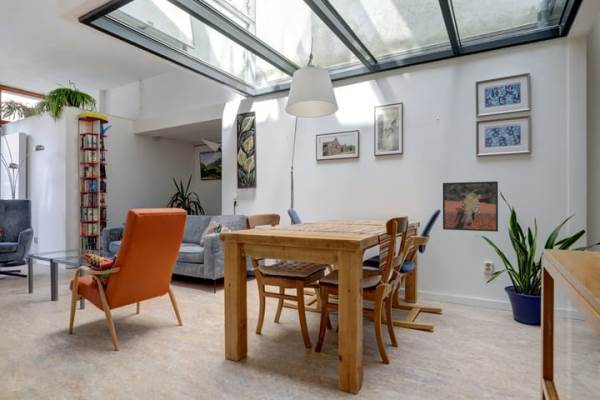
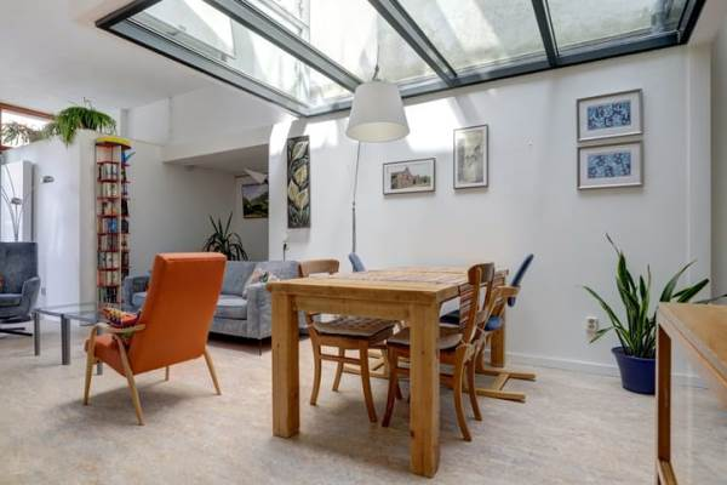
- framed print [442,180,499,233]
